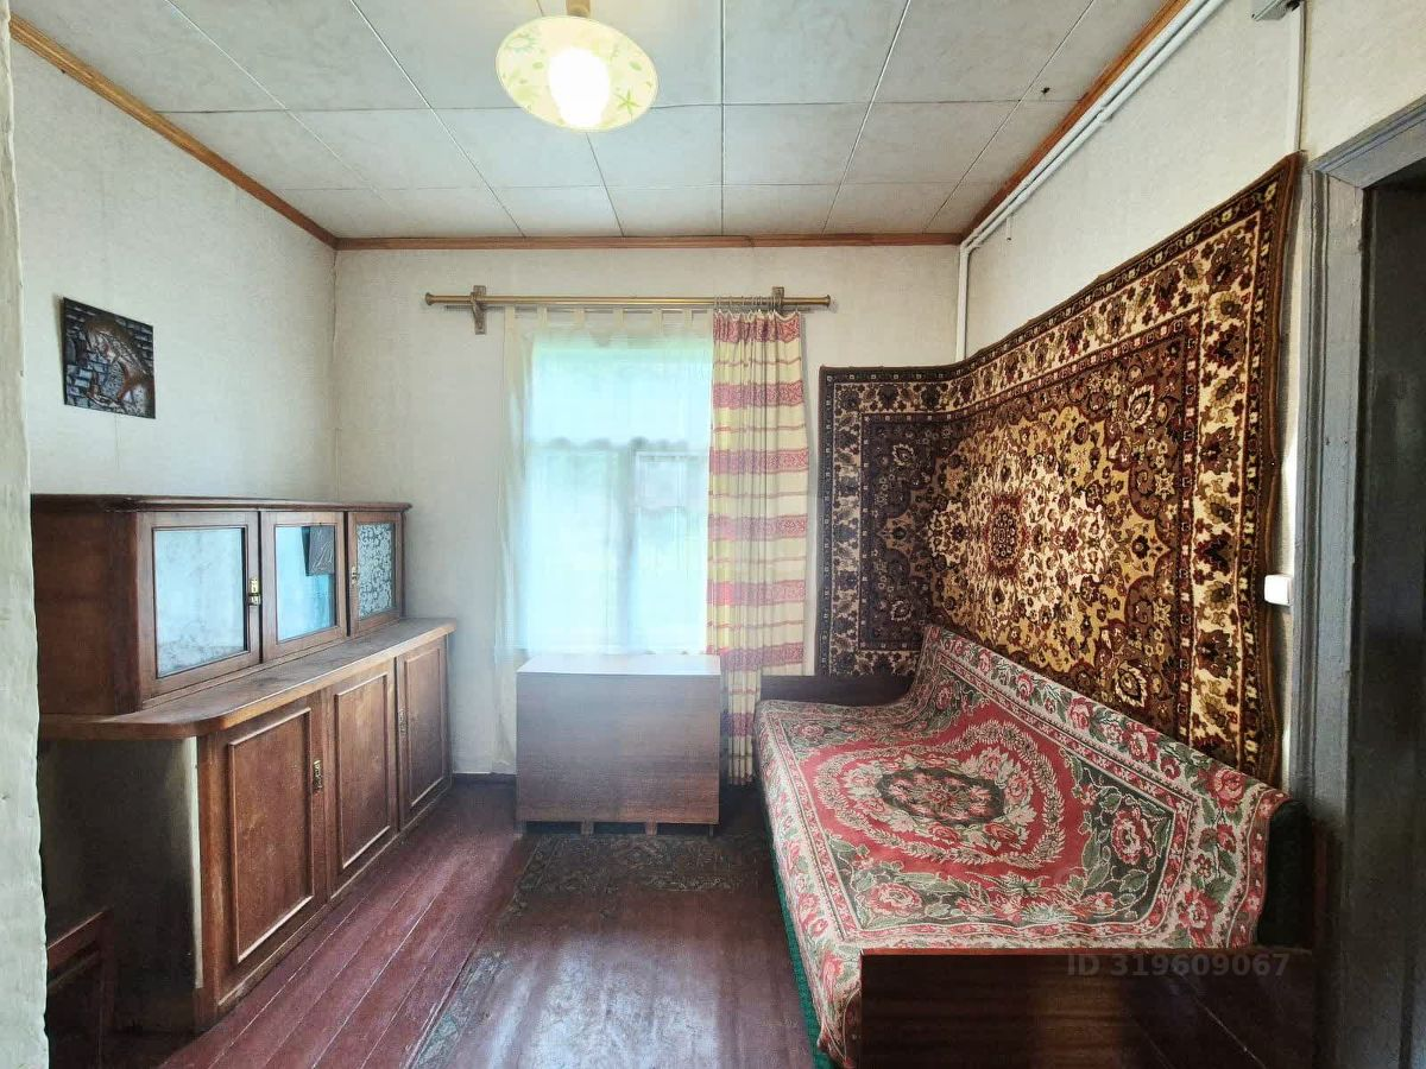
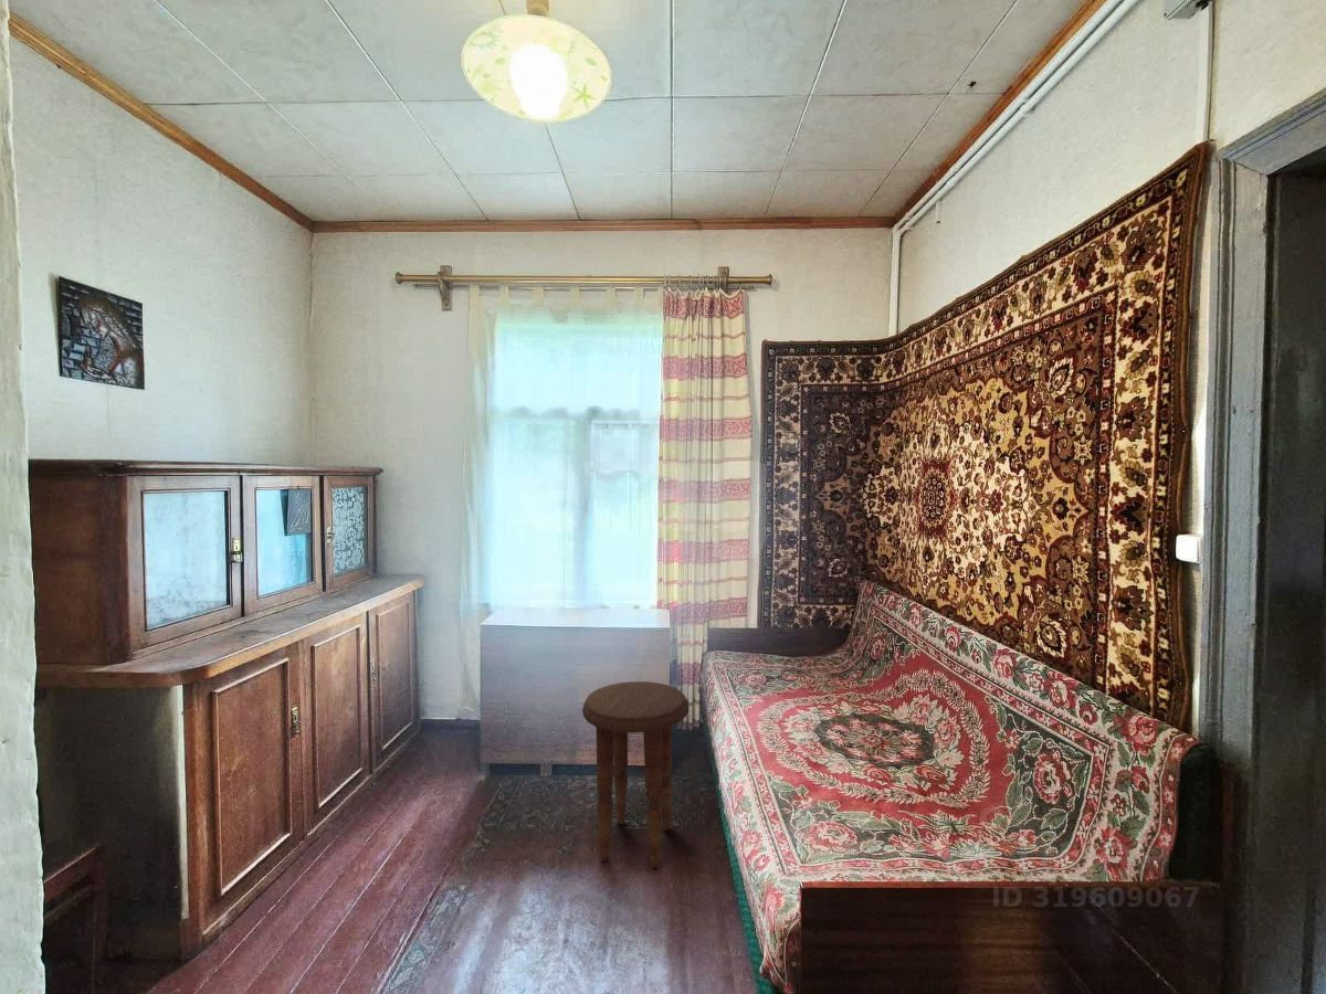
+ side table [581,680,690,869]
